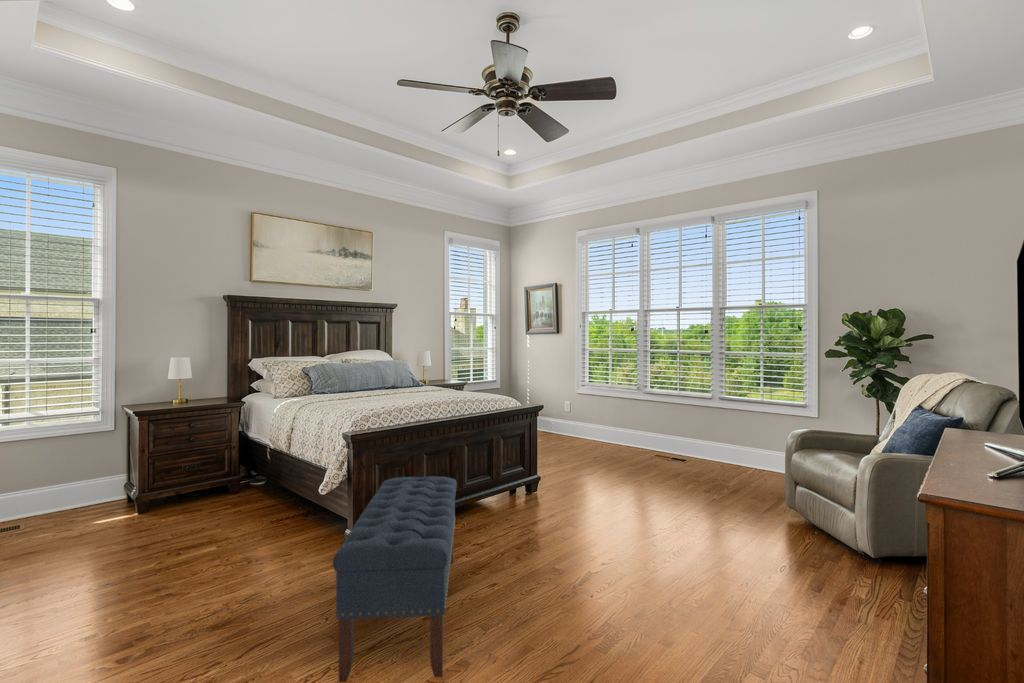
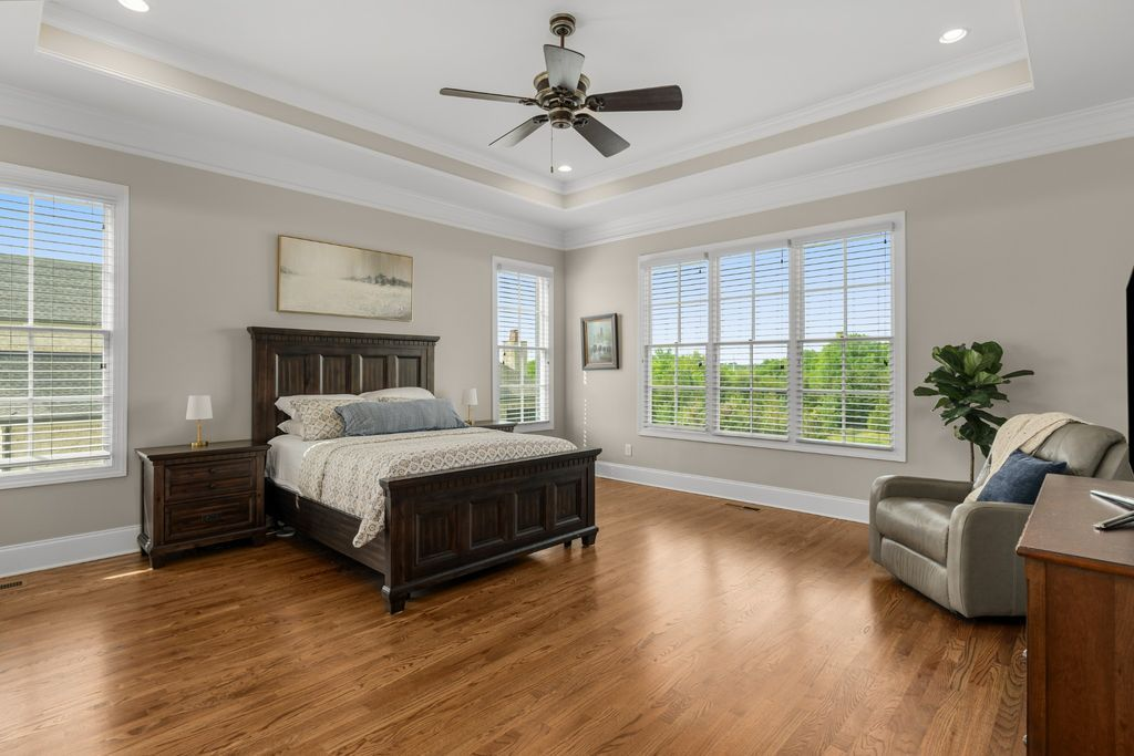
- bench [332,475,458,683]
